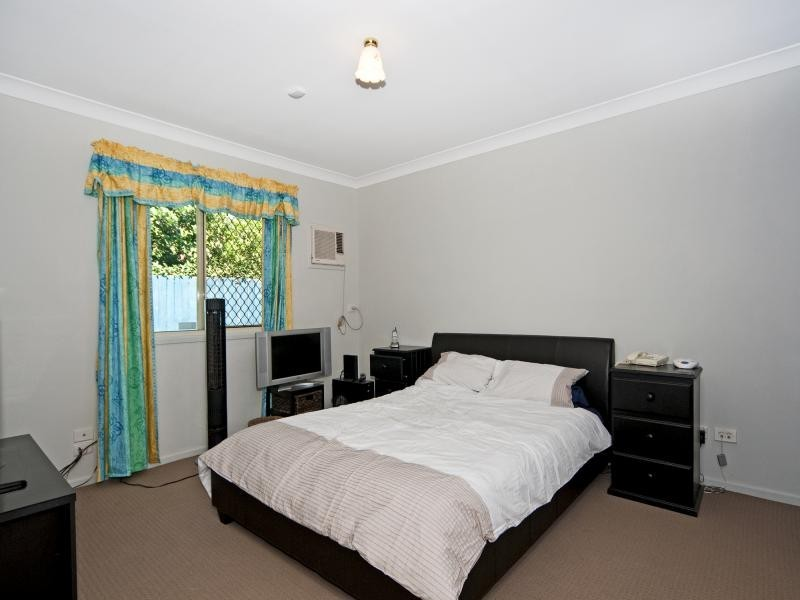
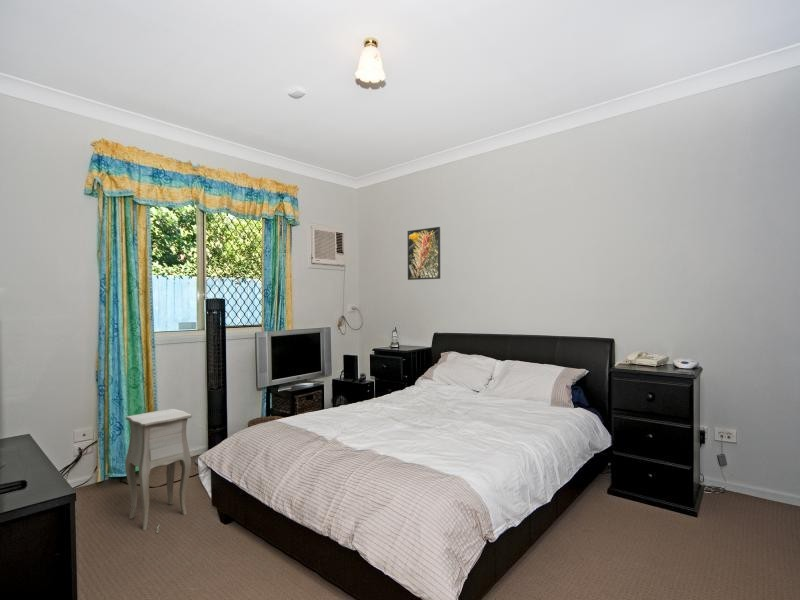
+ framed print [407,226,441,281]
+ side table [124,408,193,534]
